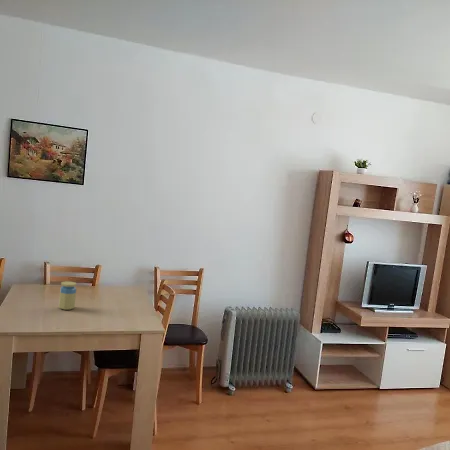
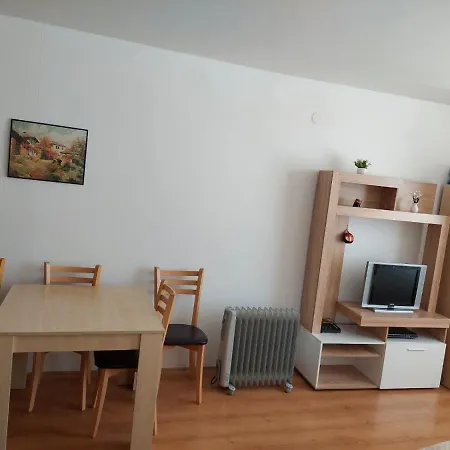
- jar [58,281,77,311]
